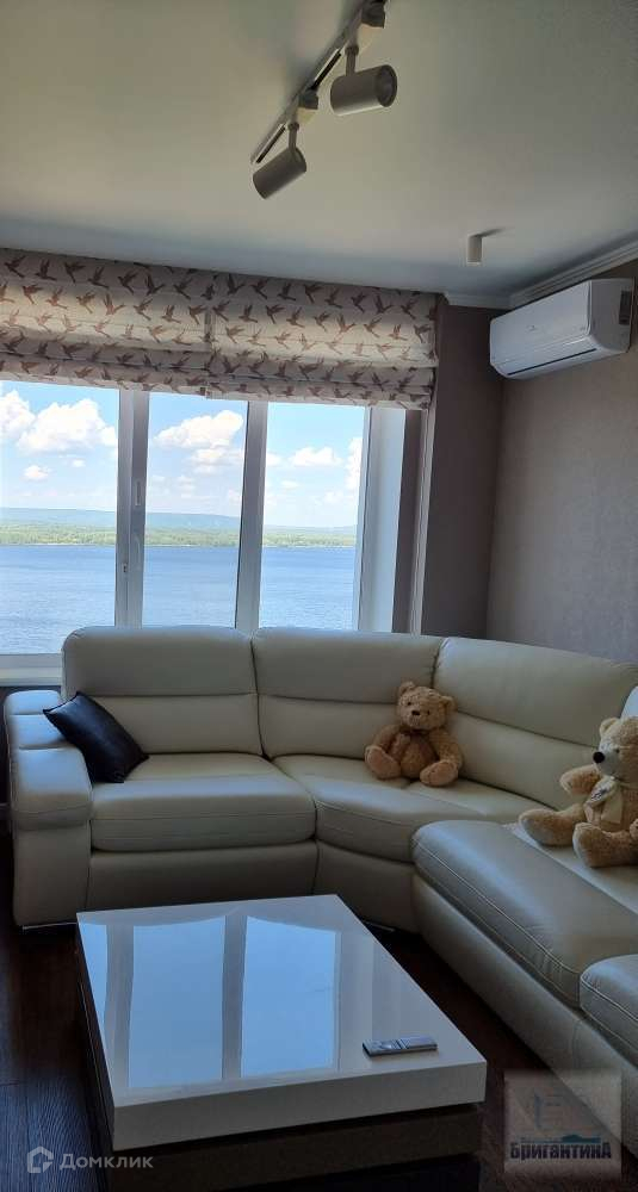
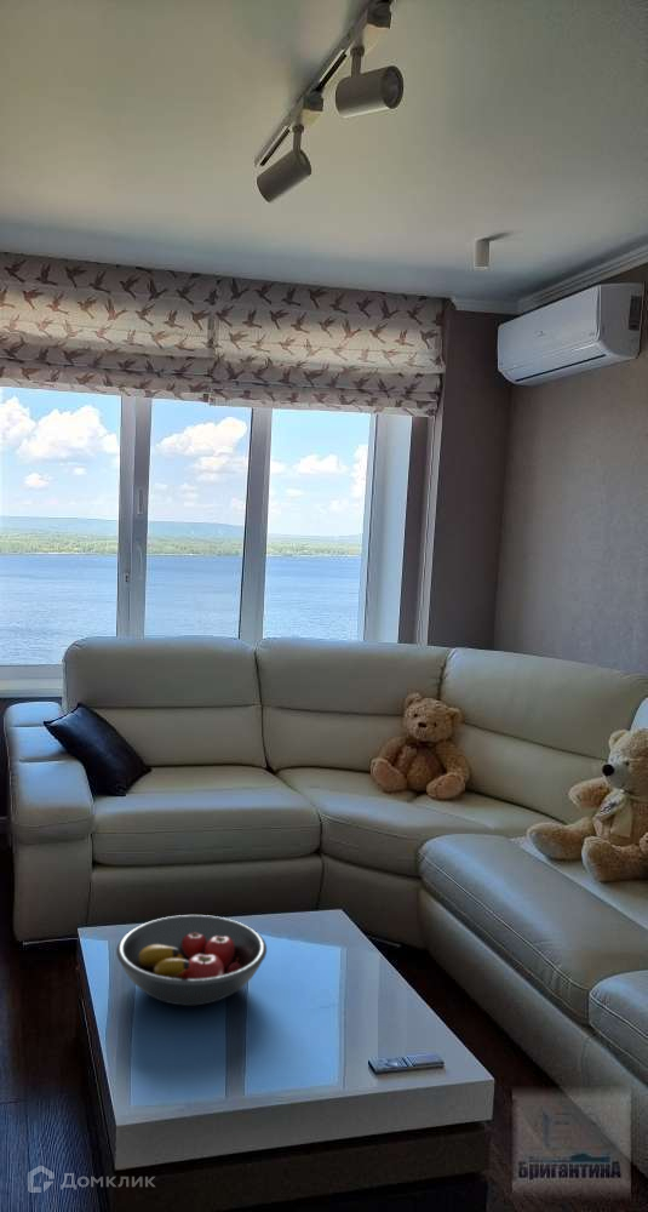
+ fruit bowl [115,914,268,1007]
